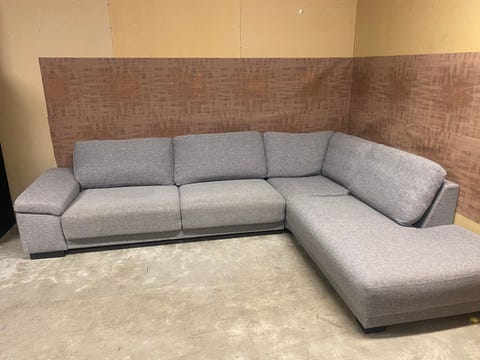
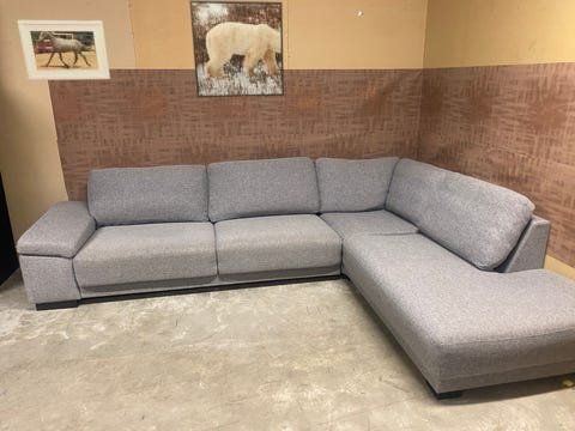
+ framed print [17,19,111,81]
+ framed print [188,0,285,98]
